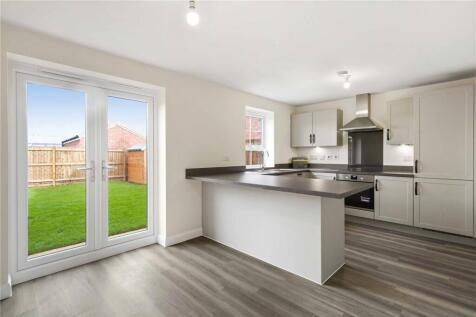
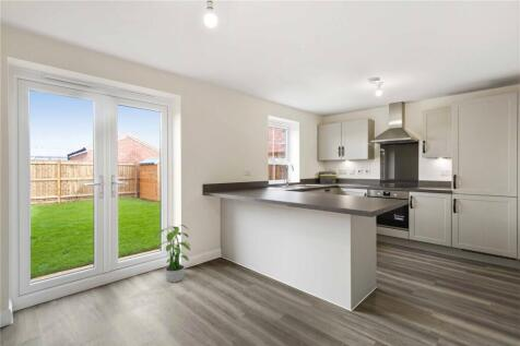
+ potted plant [152,224,192,284]
